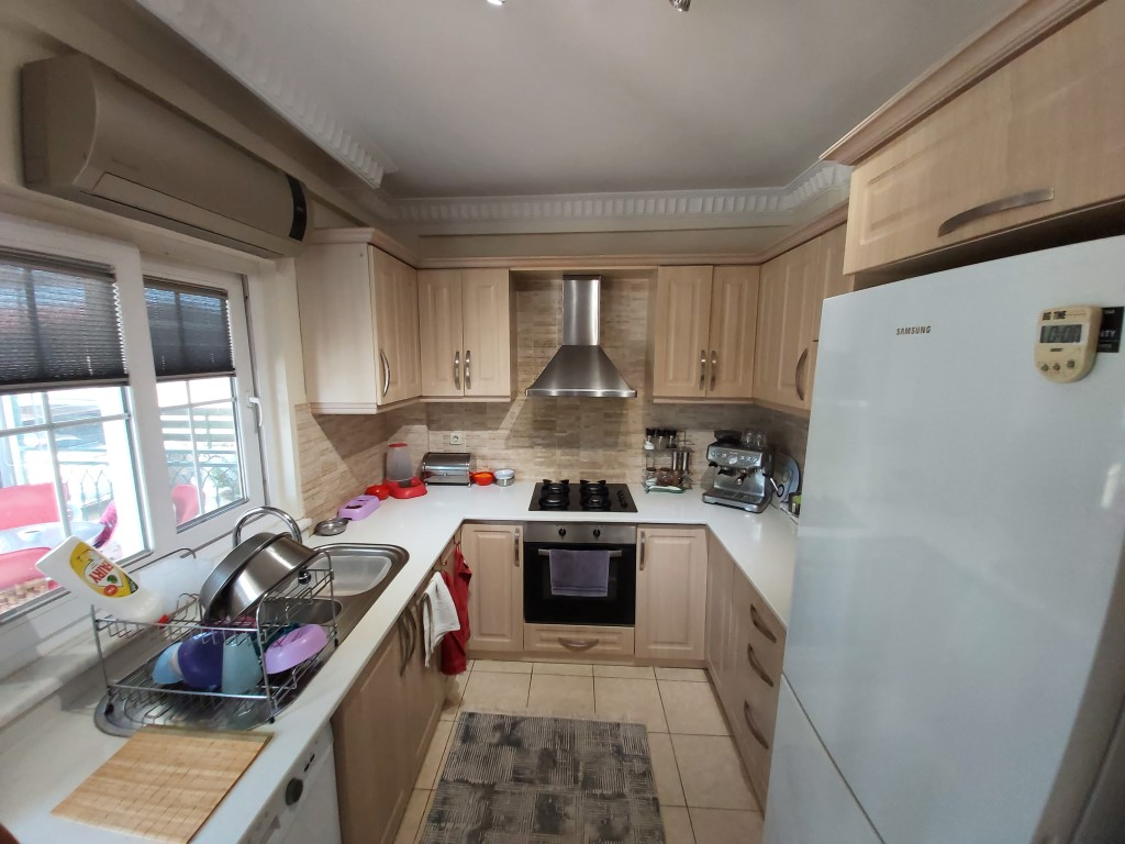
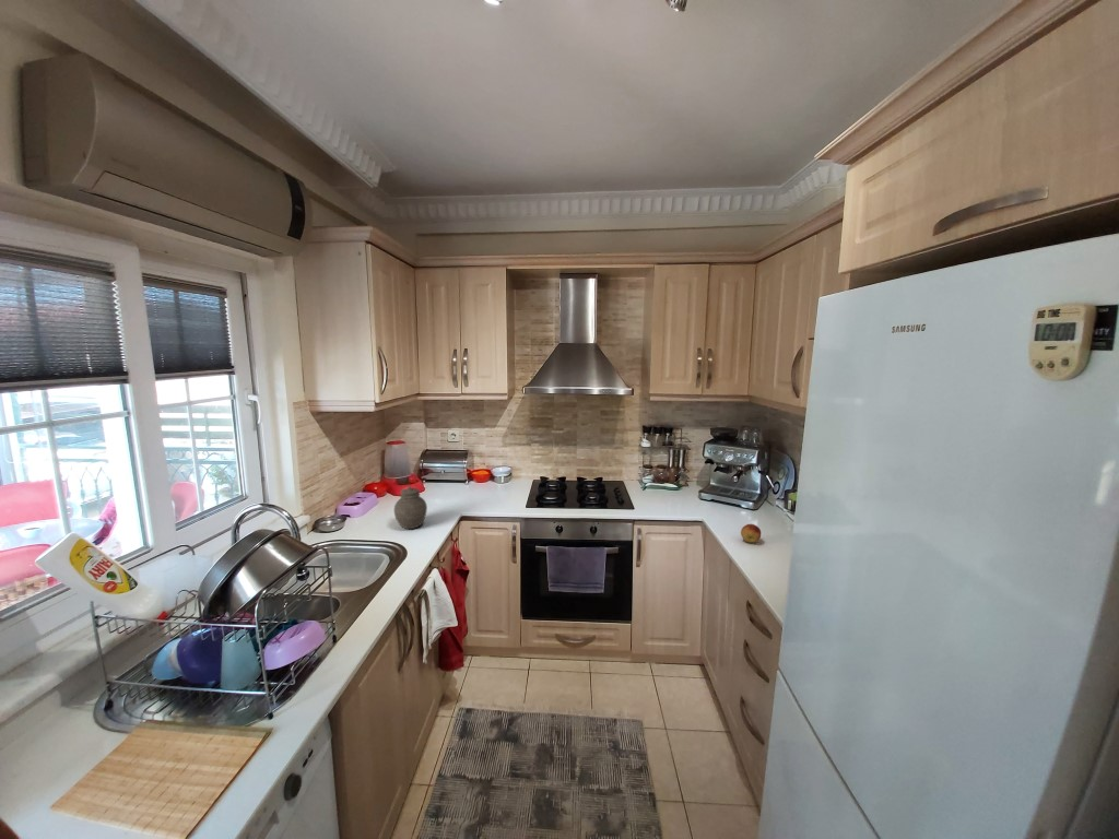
+ fruit [740,523,762,543]
+ jar [393,484,428,530]
